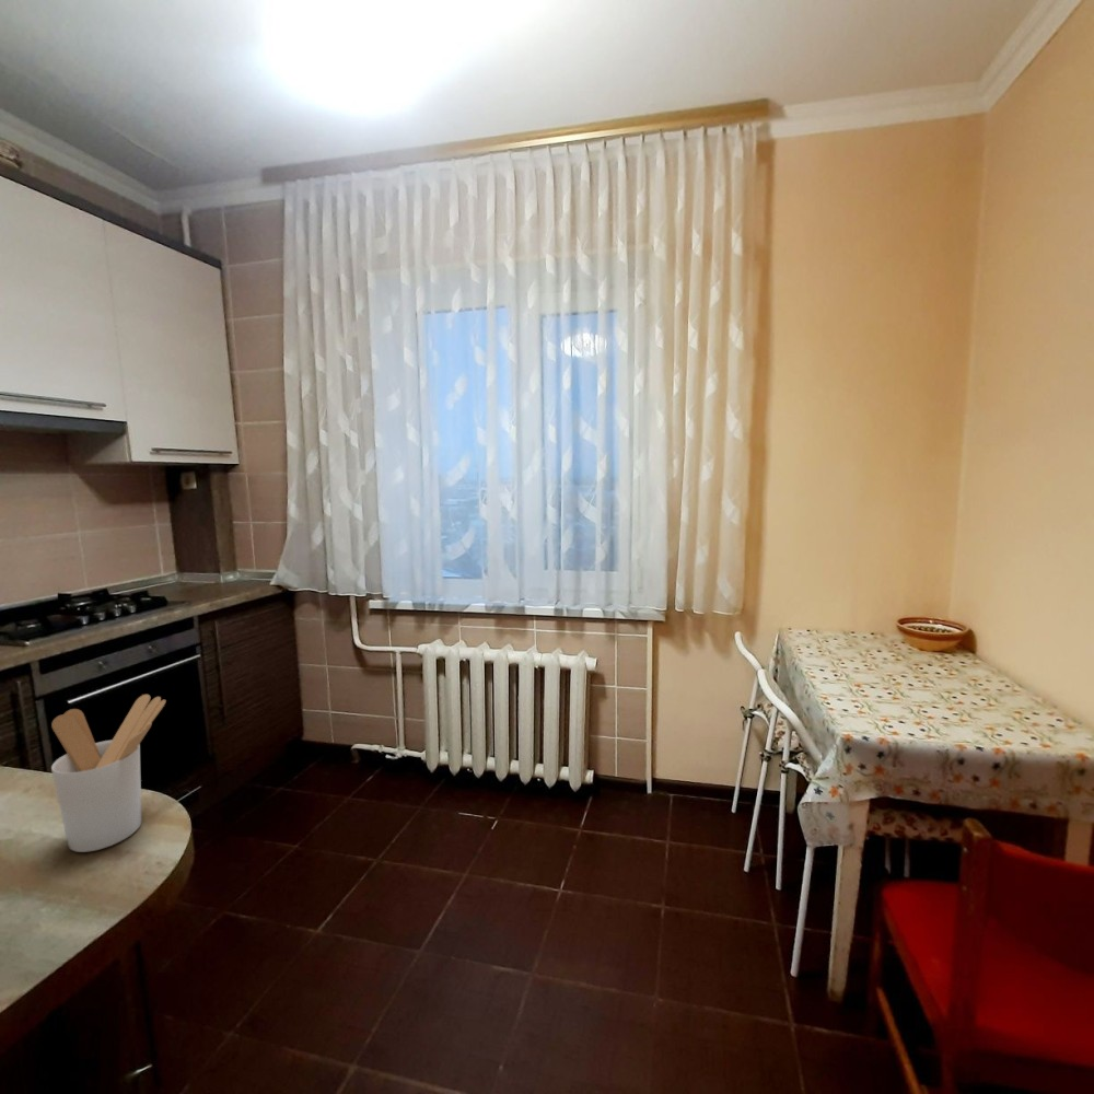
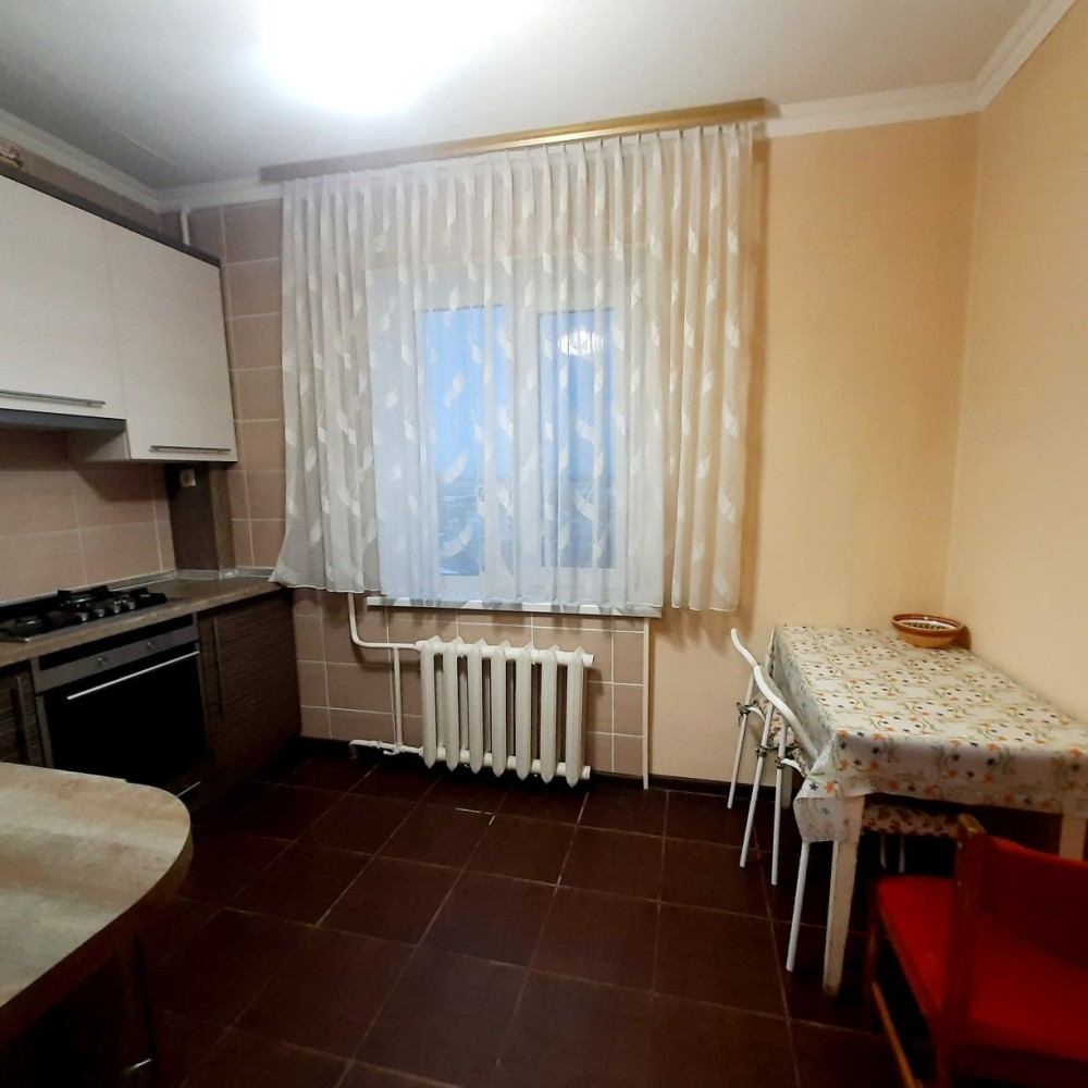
- utensil holder [50,694,166,853]
